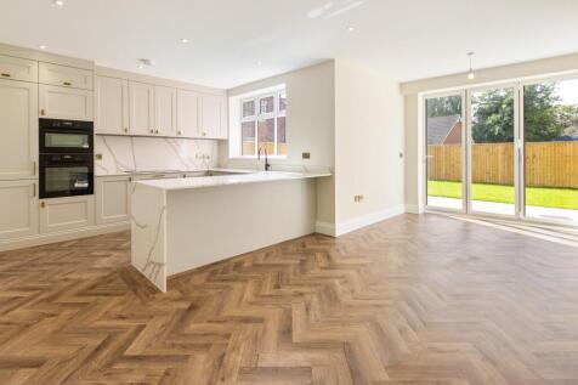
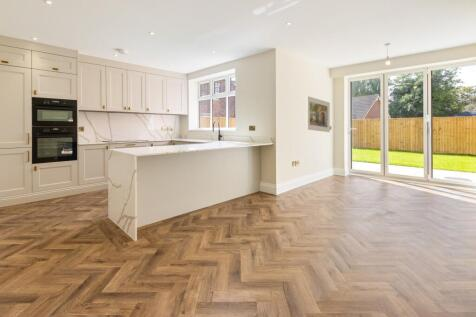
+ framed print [305,95,331,133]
